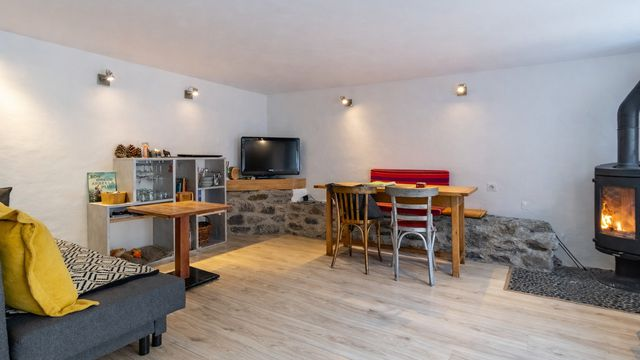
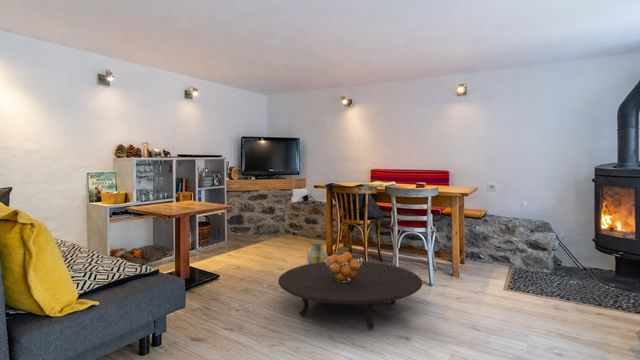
+ ceramic jug [306,241,328,264]
+ table [277,260,423,329]
+ fruit basket [325,251,363,283]
